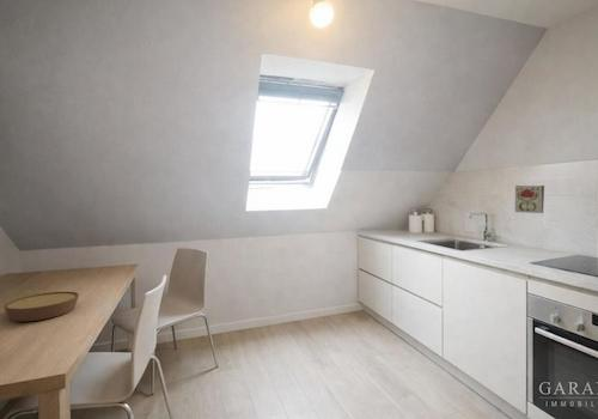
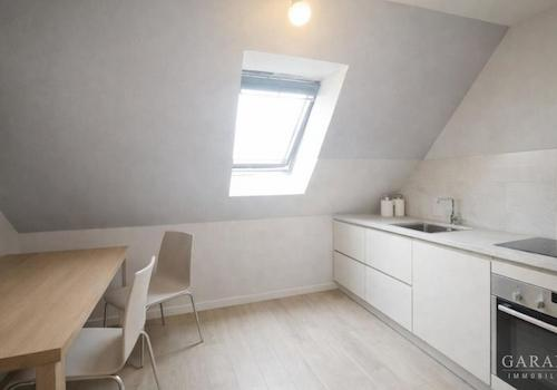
- decorative tile [514,184,545,214]
- bowl [2,291,80,323]
